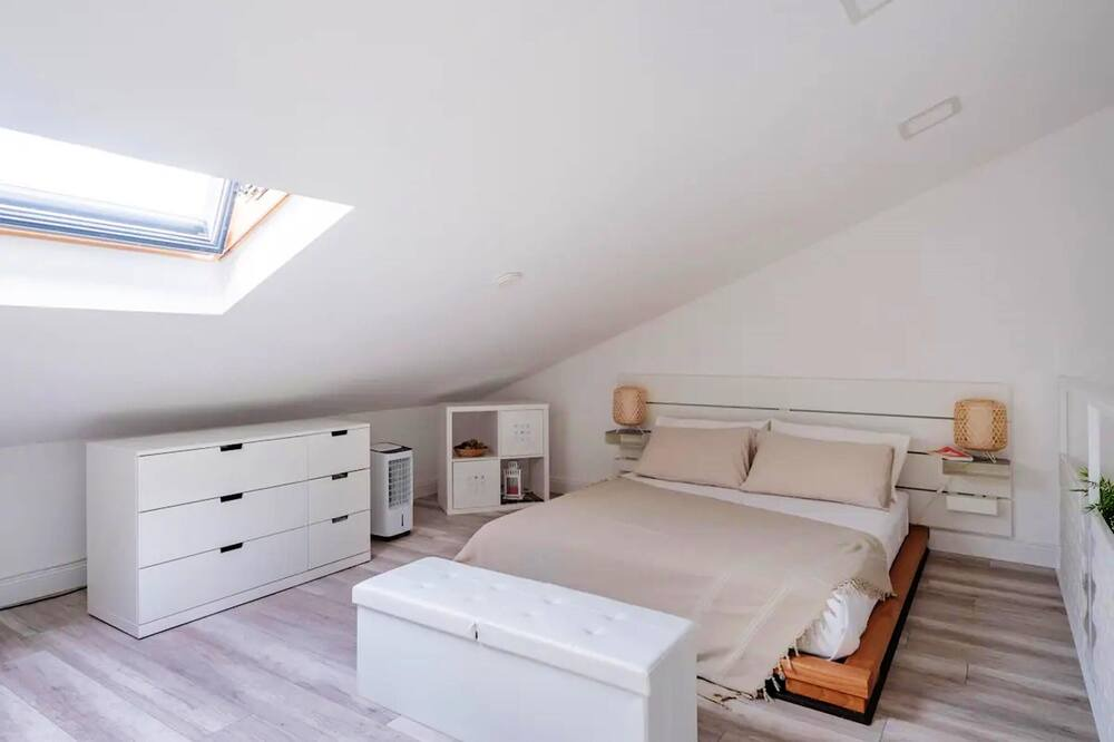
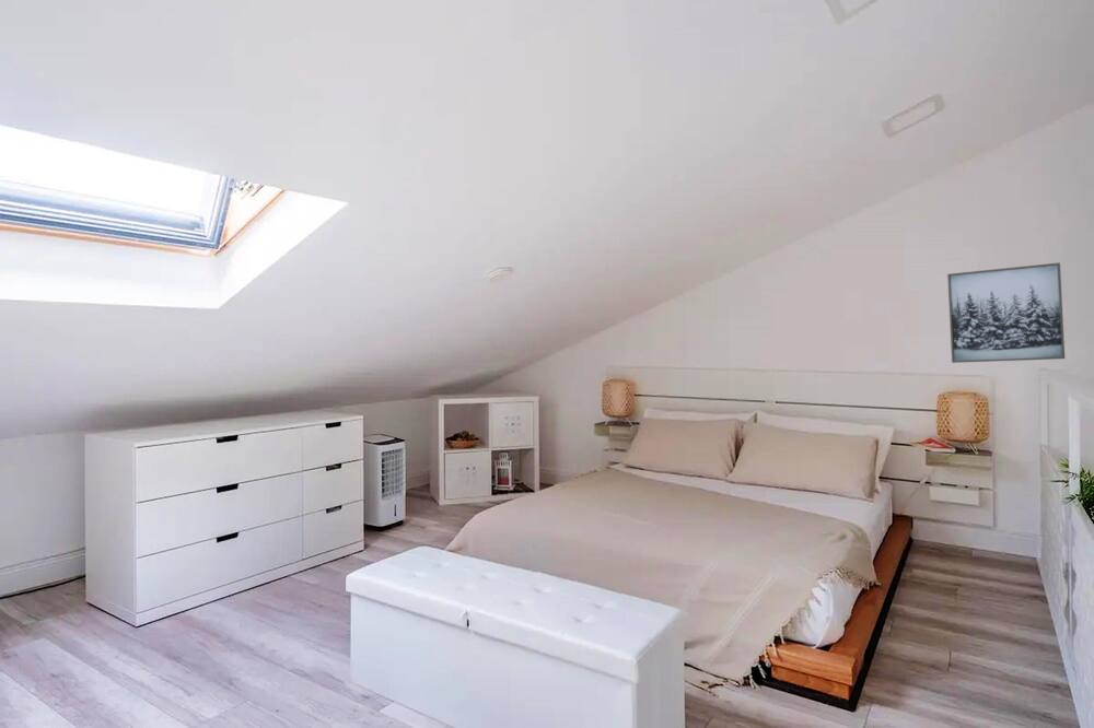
+ wall art [946,261,1066,364]
